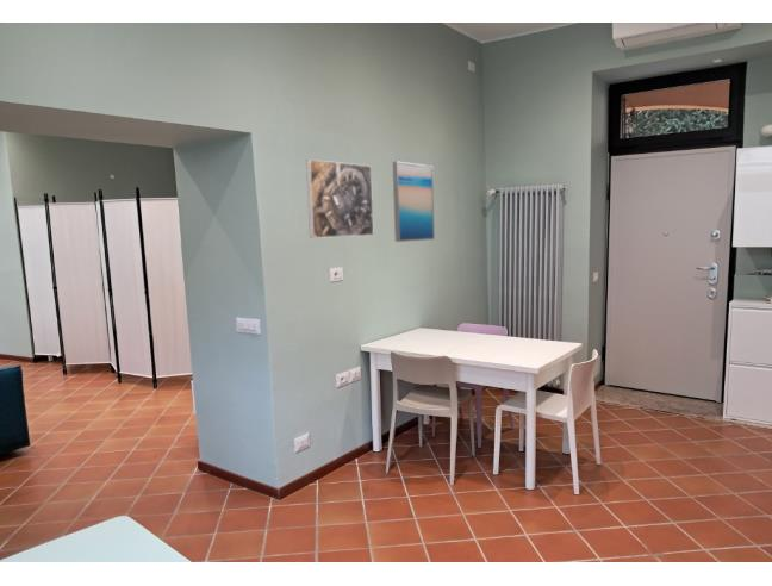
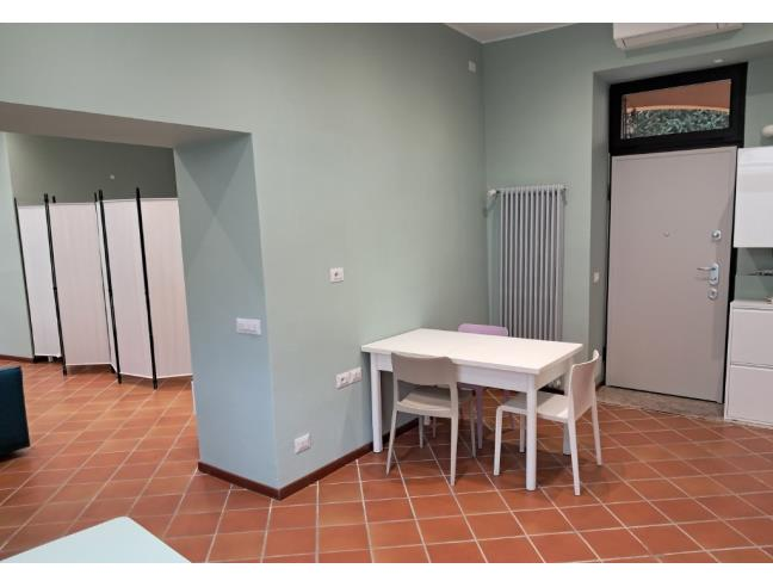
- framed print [305,158,375,239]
- wall art [392,161,436,243]
